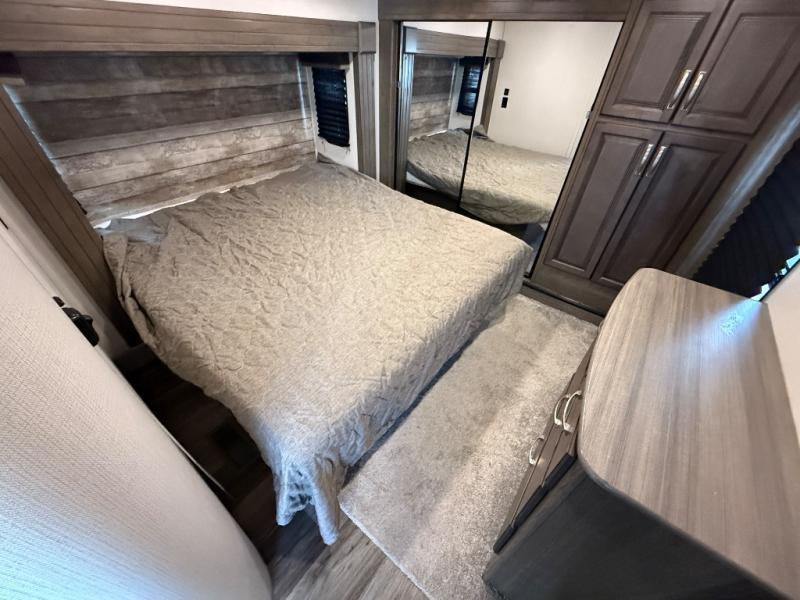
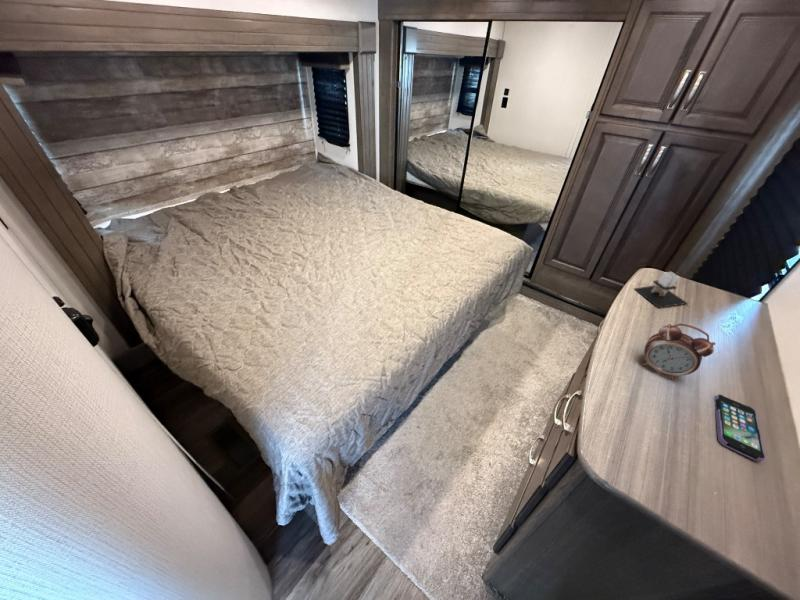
+ smartphone [713,393,766,463]
+ architectural model [633,271,689,309]
+ alarm clock [641,323,717,381]
